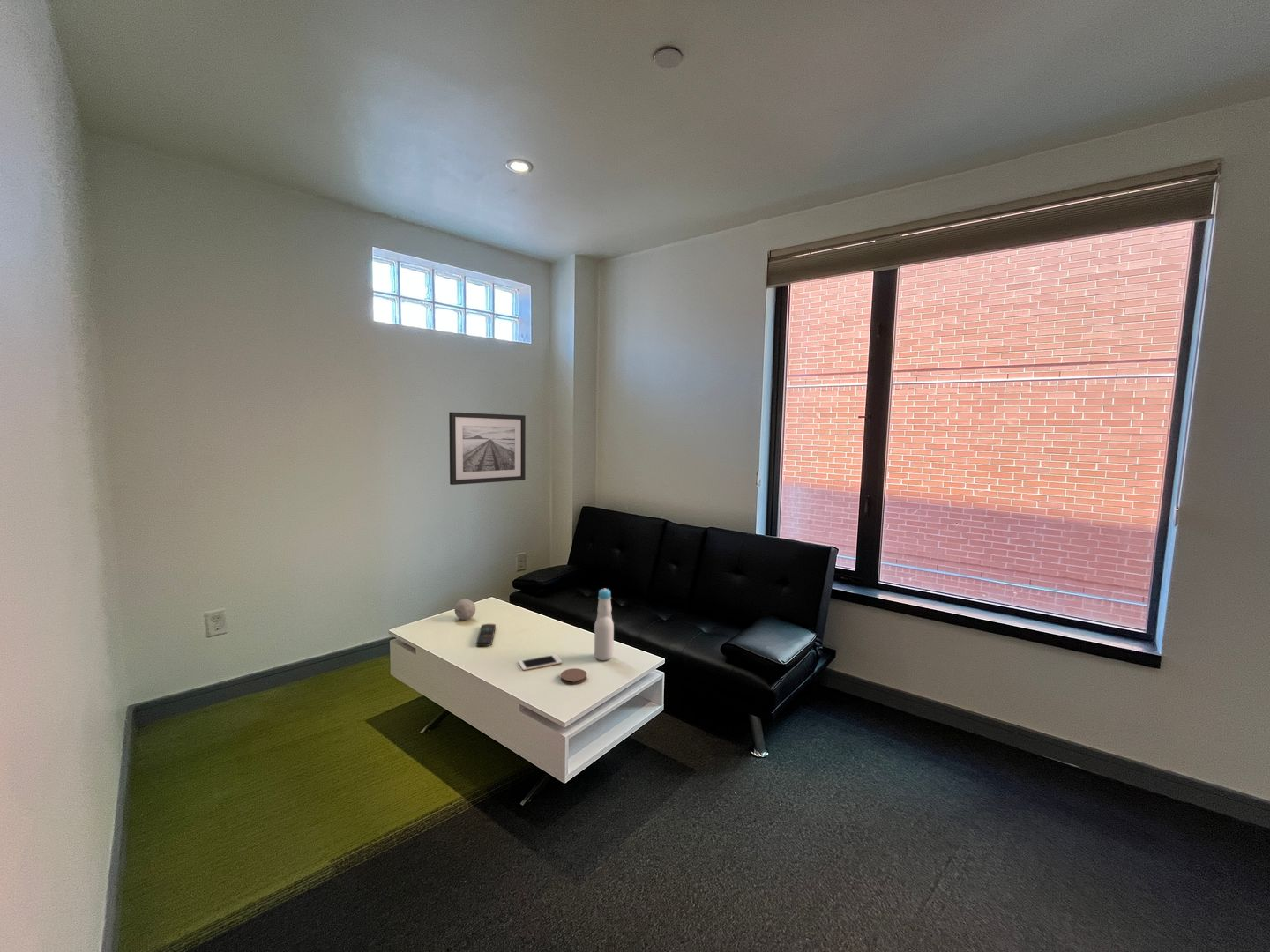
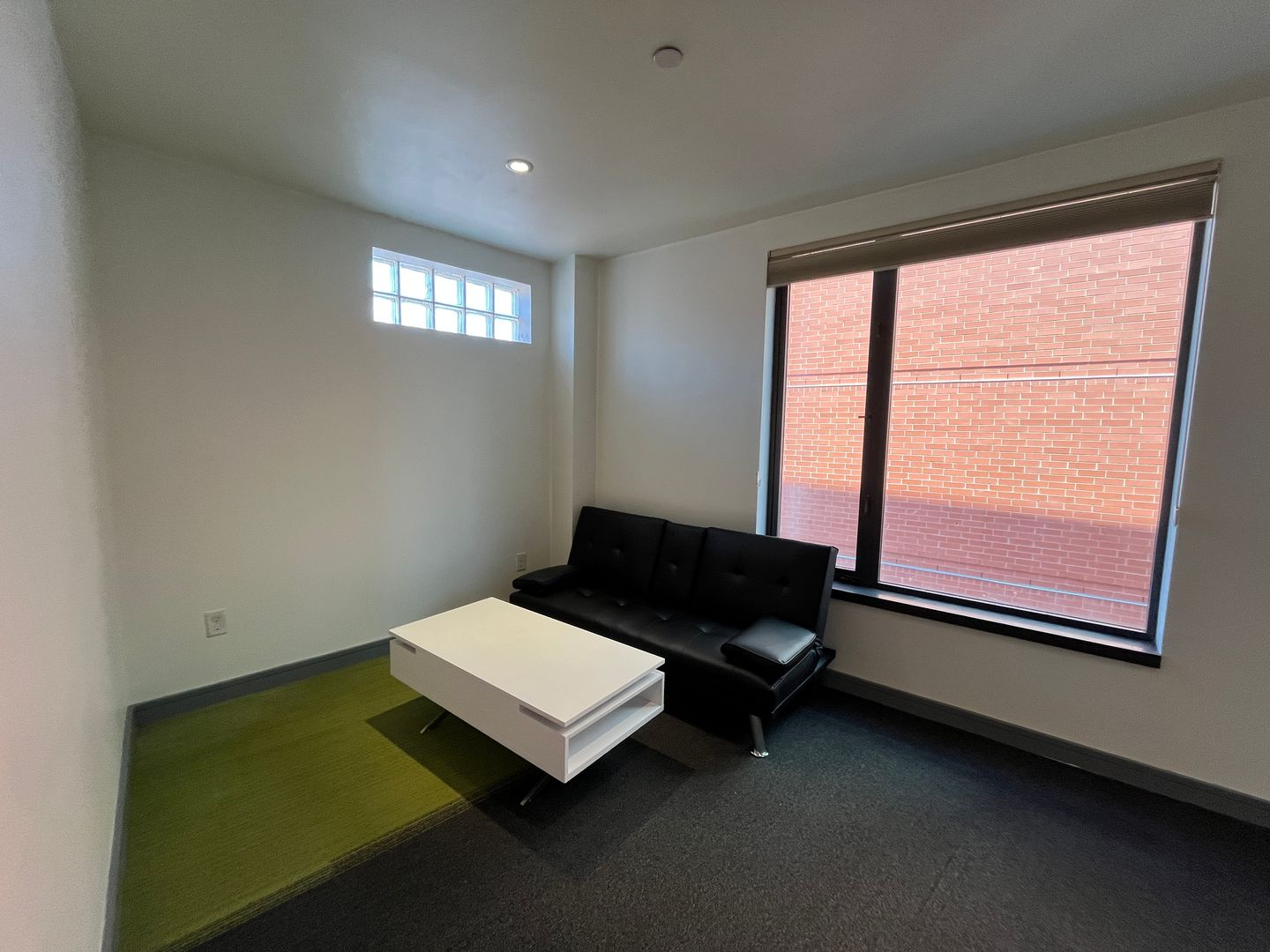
- wall art [448,412,527,486]
- remote control [475,623,497,647]
- bottle [594,588,615,661]
- coaster [560,667,587,685]
- cell phone [518,654,563,671]
- decorative ball [453,598,476,621]
